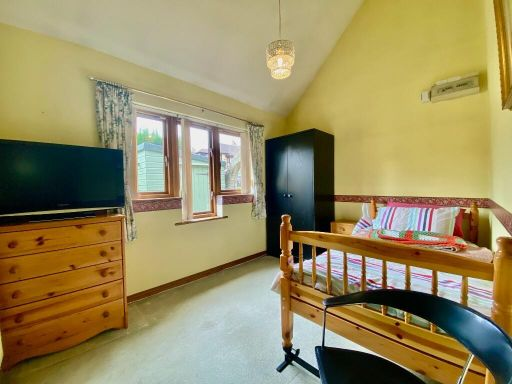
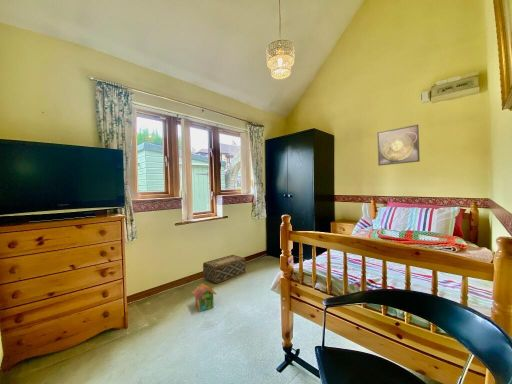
+ woven basket [202,254,247,284]
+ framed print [376,124,421,167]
+ toy house [191,282,217,312]
